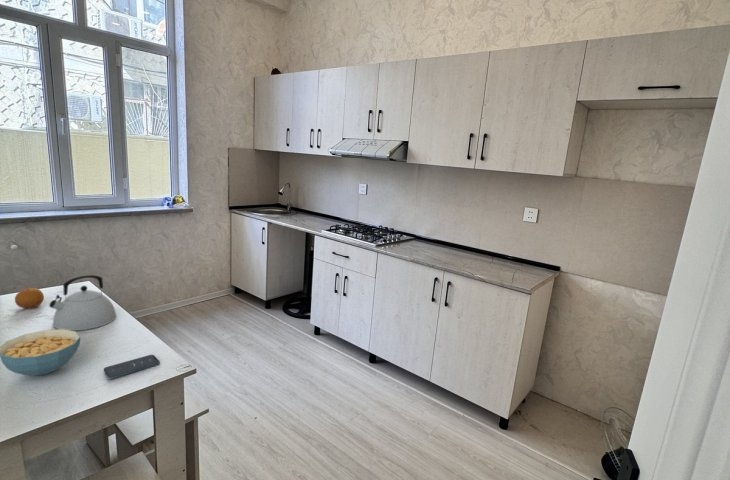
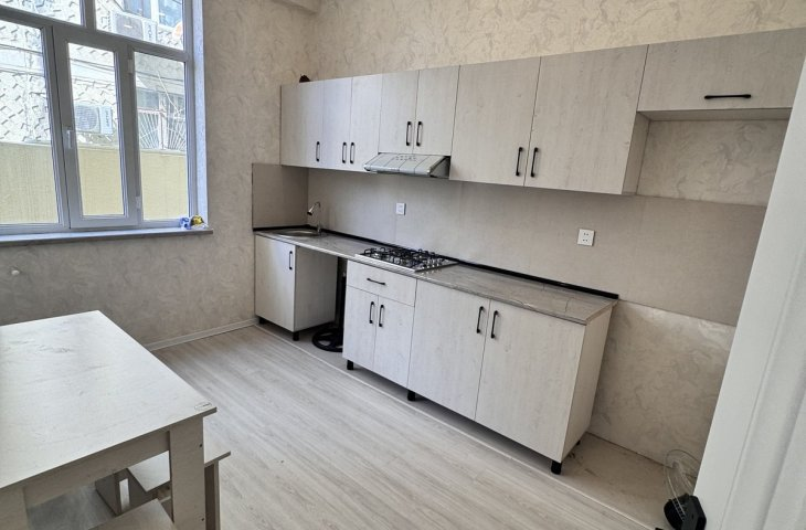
- kettle [48,274,117,331]
- cereal bowl [0,329,81,377]
- smartphone [103,354,161,380]
- fruit [14,287,45,309]
